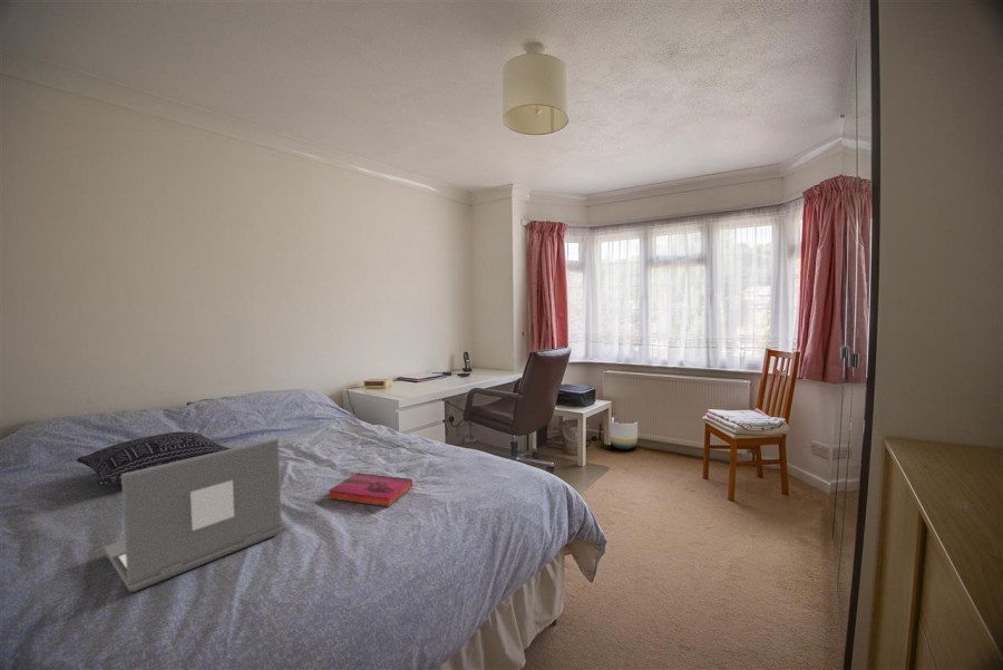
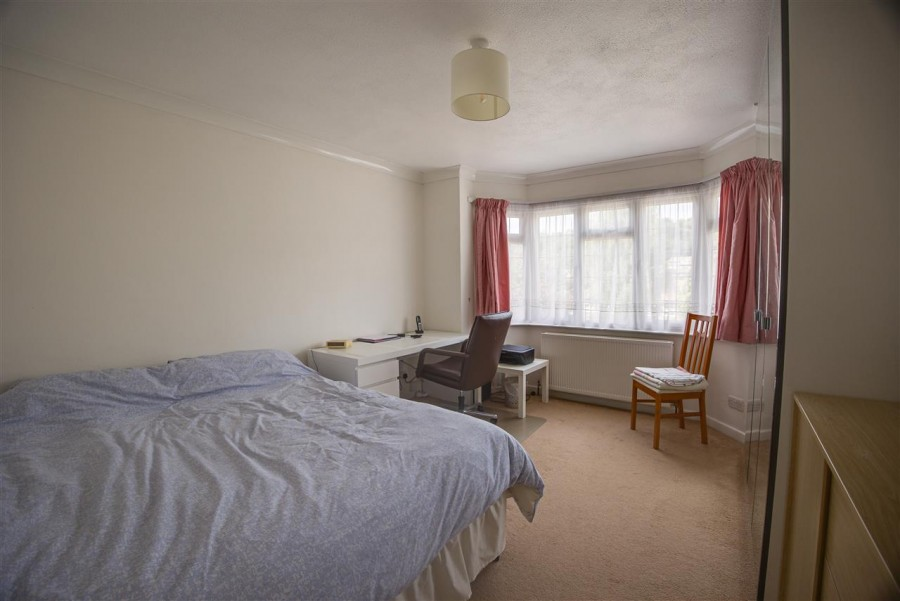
- pillow [76,430,233,487]
- hardback book [328,472,413,507]
- planter [610,416,639,450]
- laptop [103,437,284,593]
